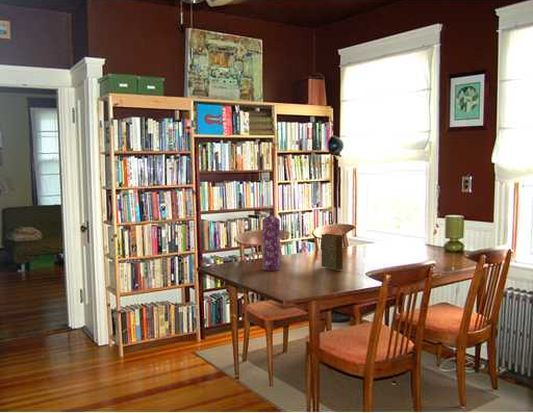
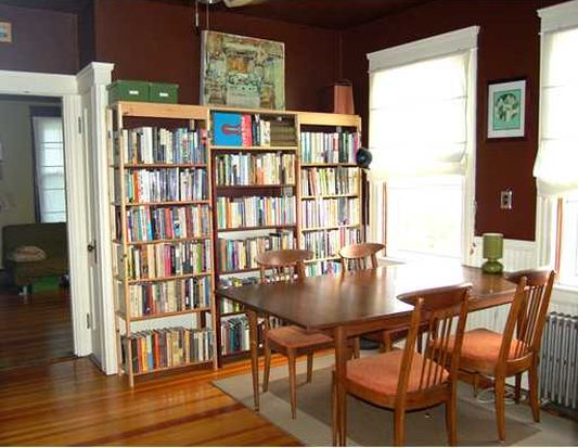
- gas cylinder [261,212,281,272]
- book [321,233,344,271]
